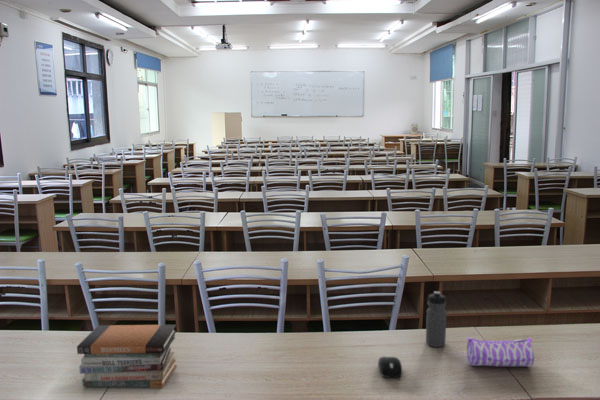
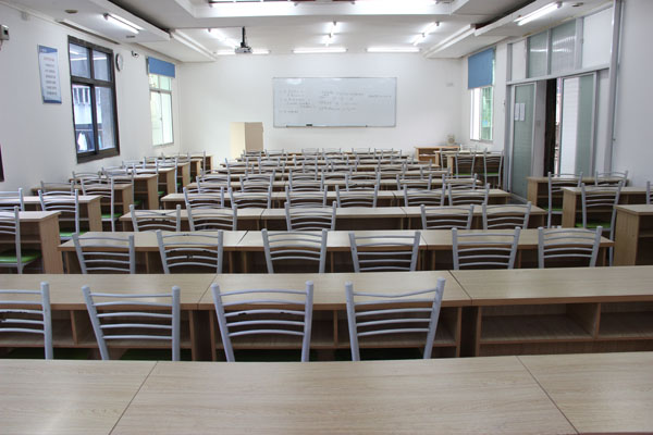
- computer mouse [377,356,403,378]
- book stack [76,324,178,389]
- pencil case [465,336,535,368]
- water bottle [425,290,447,348]
